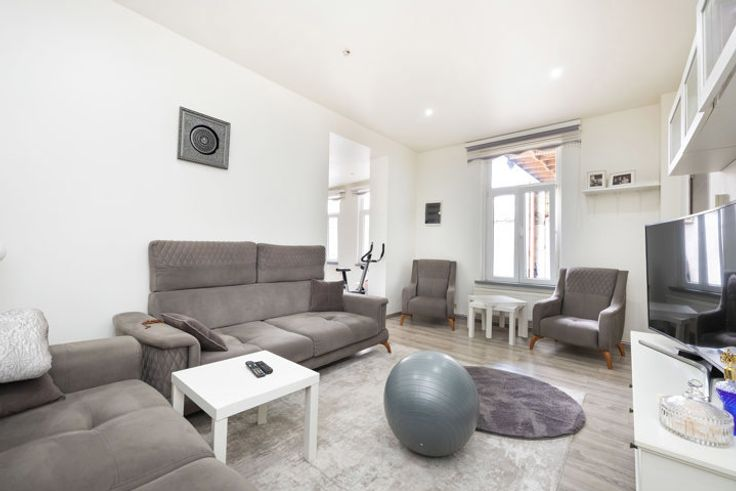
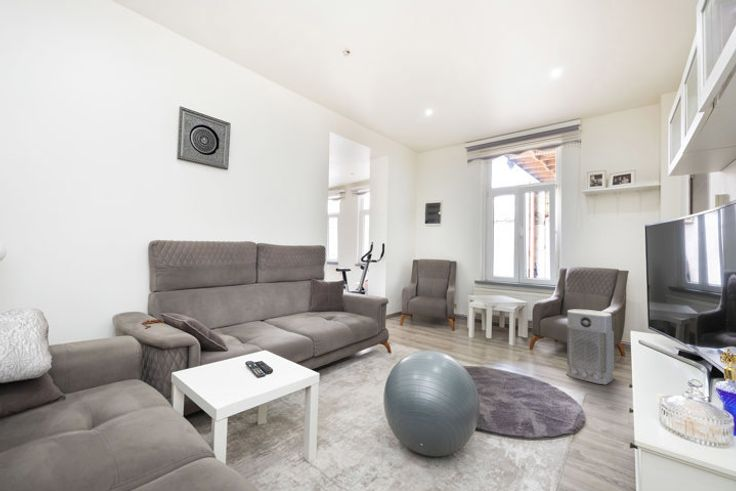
+ air purifier [566,308,615,386]
